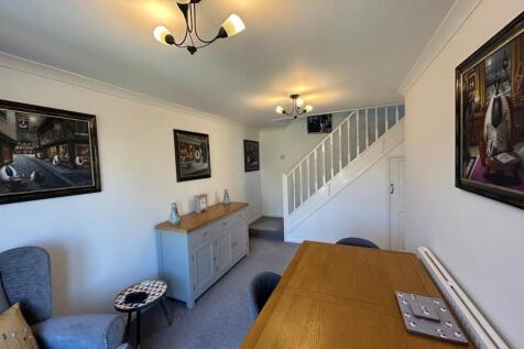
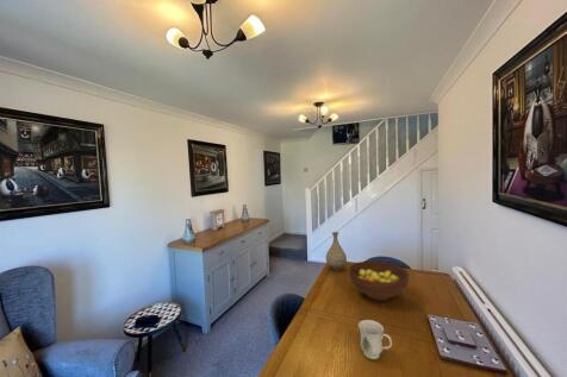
+ fruit bowl [348,260,410,302]
+ mug [357,319,393,362]
+ vase [325,231,348,272]
